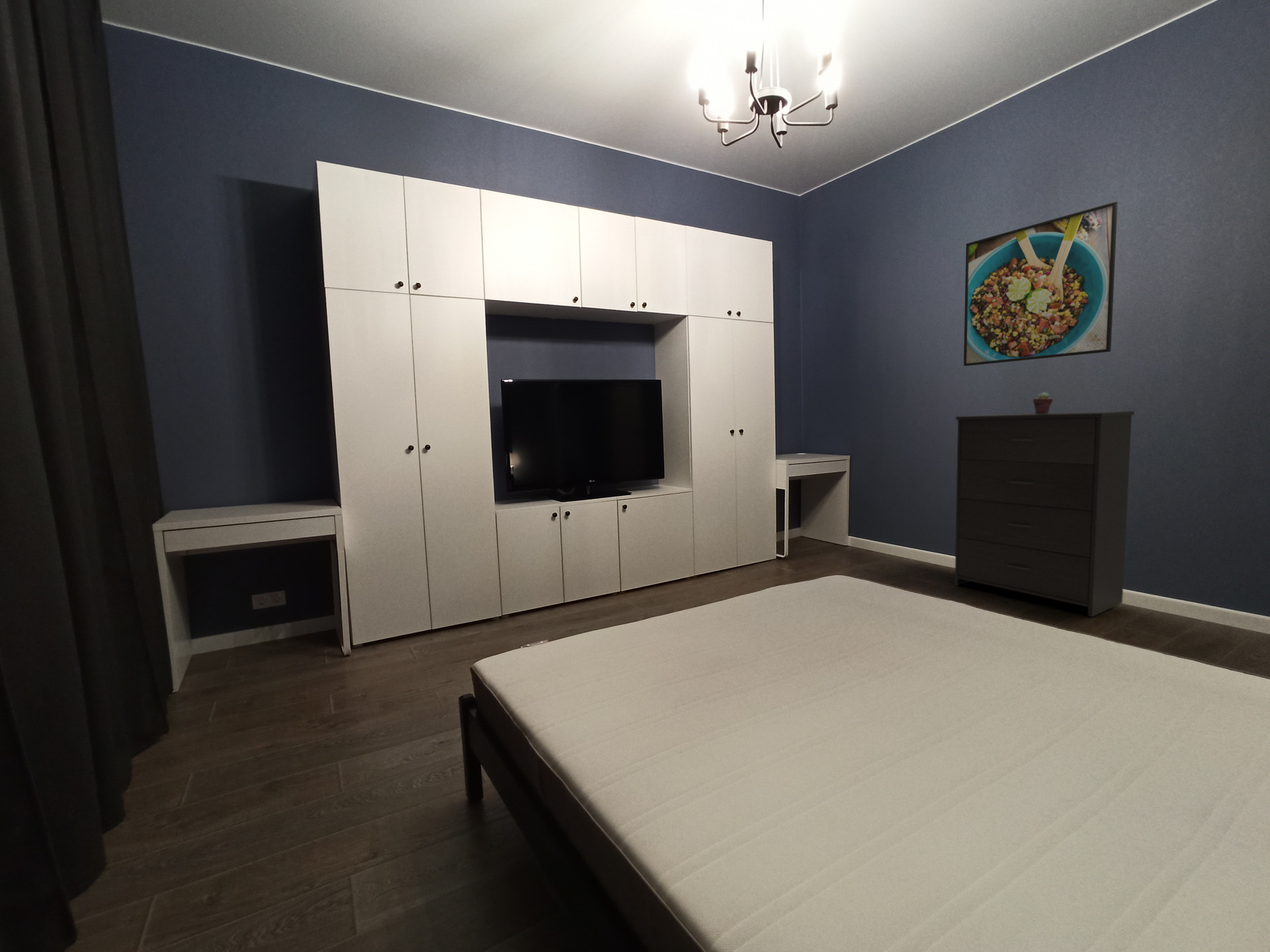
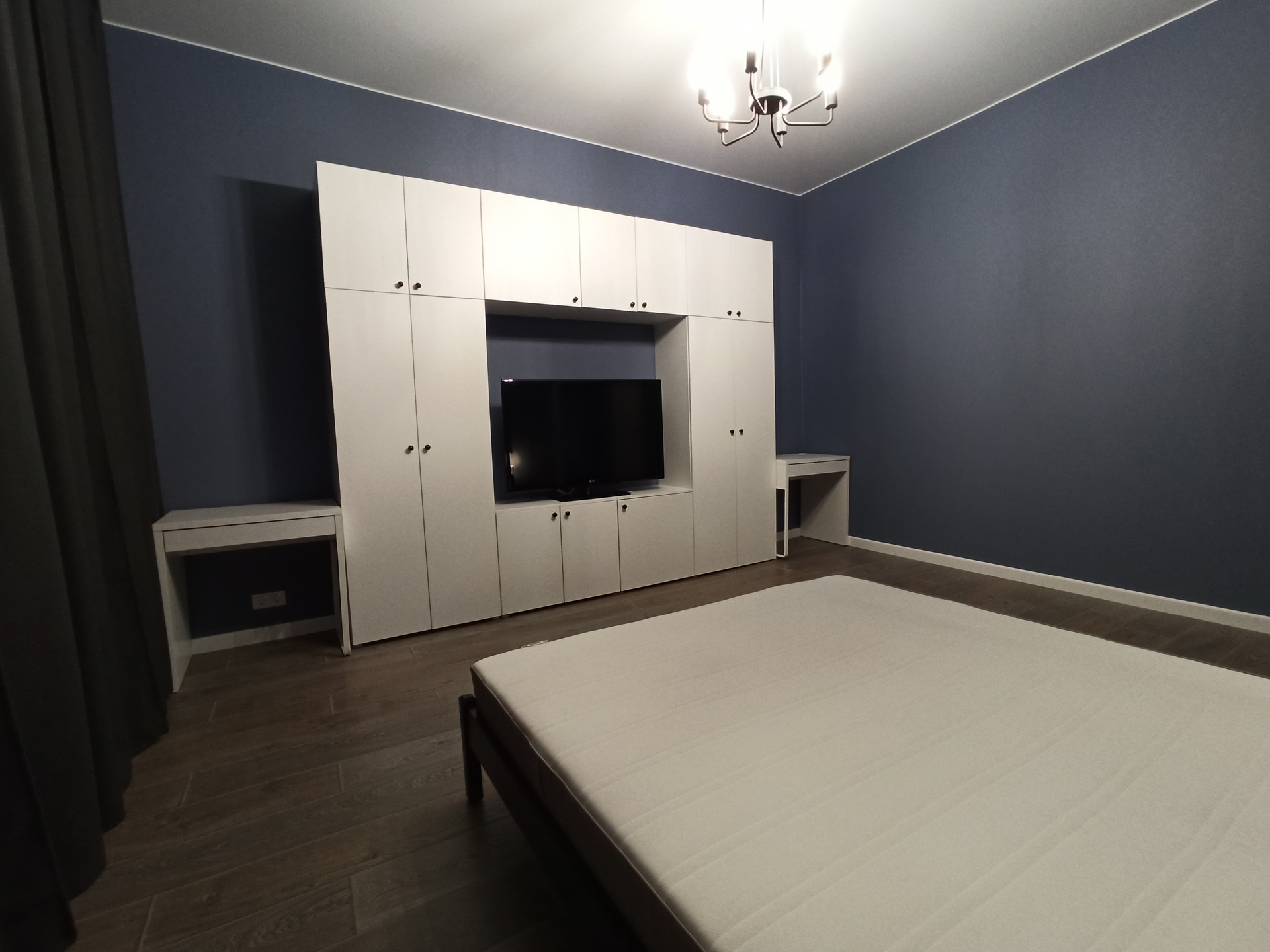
- dresser [954,411,1135,617]
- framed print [963,201,1119,367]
- potted succulent [1033,391,1054,414]
